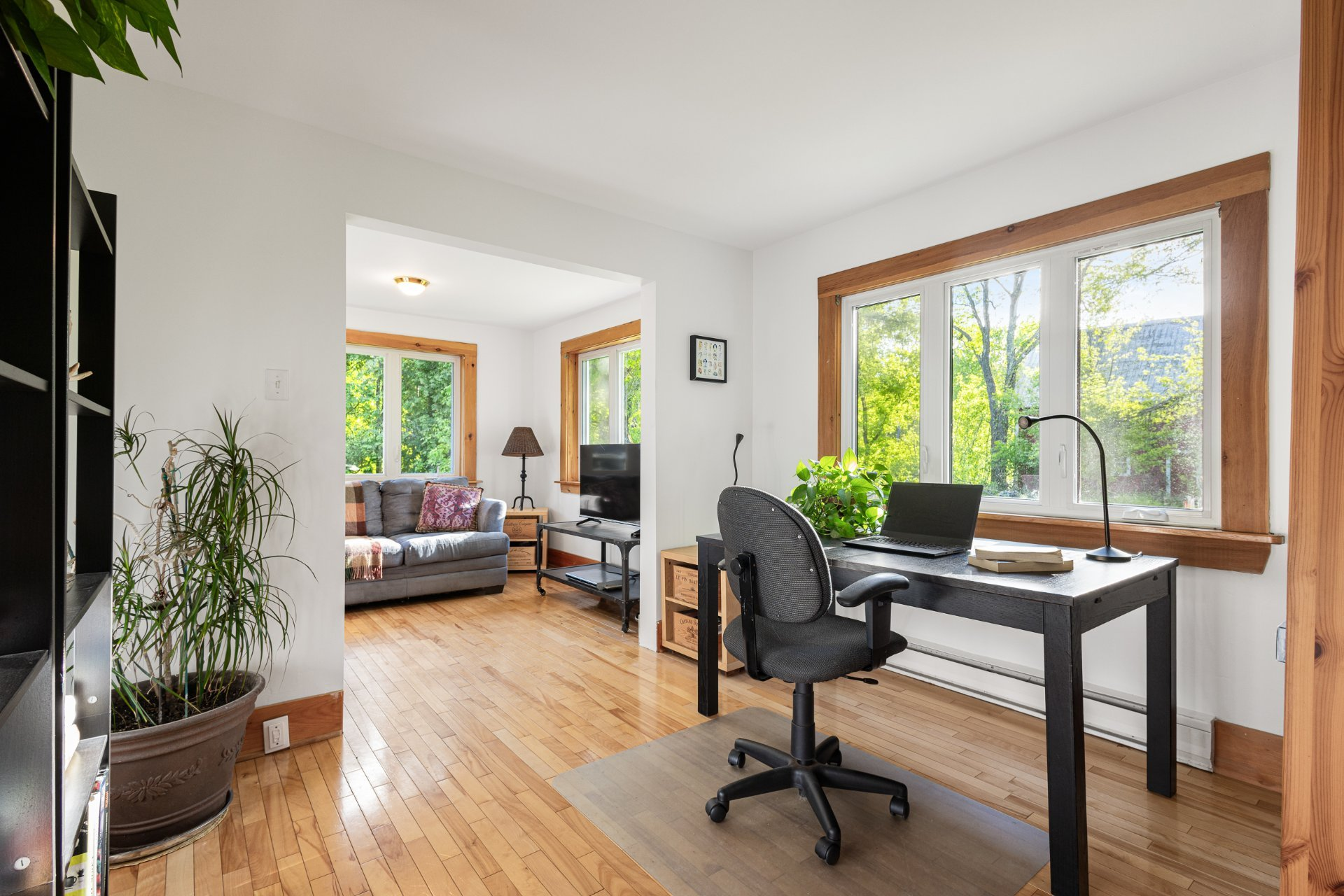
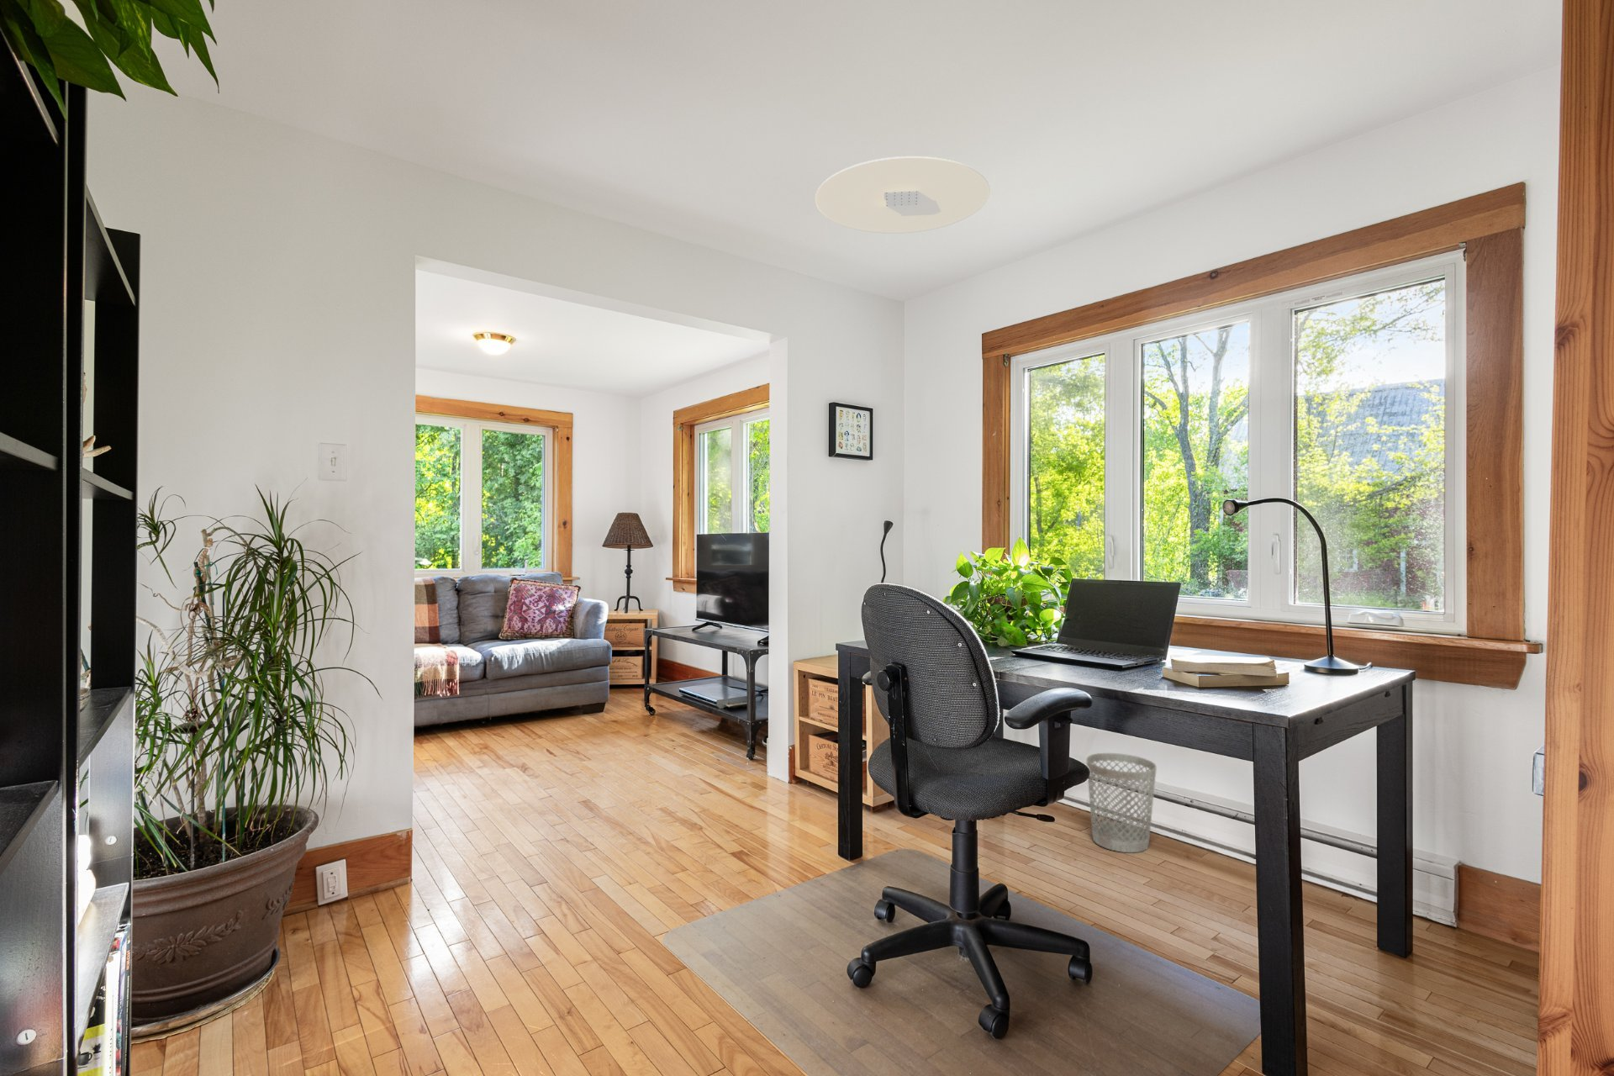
+ ceiling light [814,156,991,234]
+ wastebasket [1086,752,1158,853]
